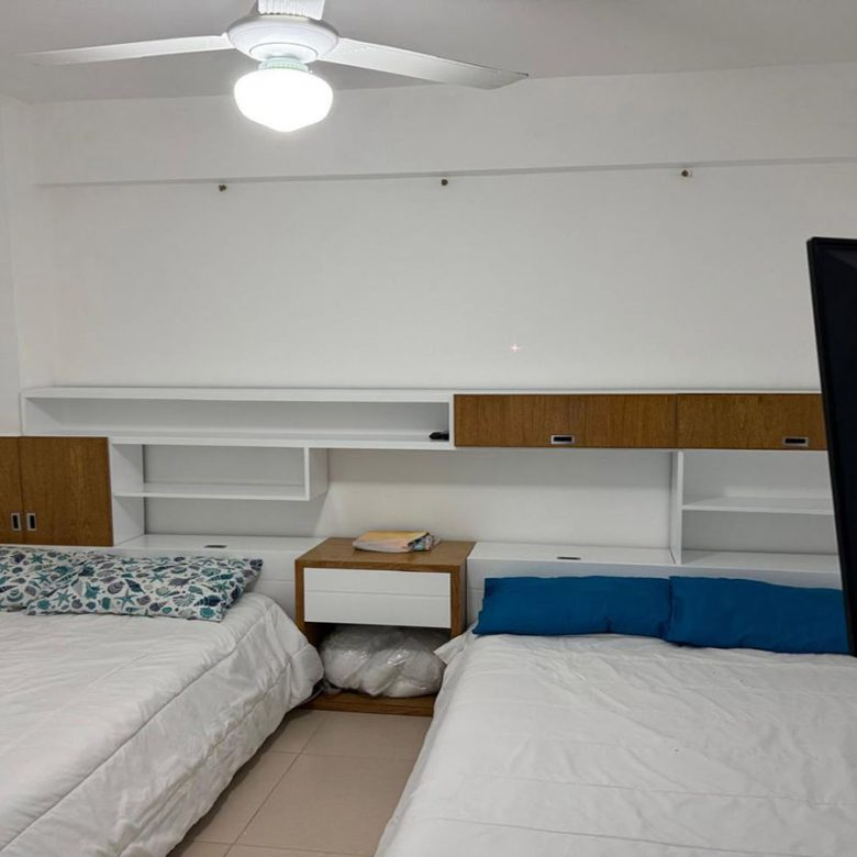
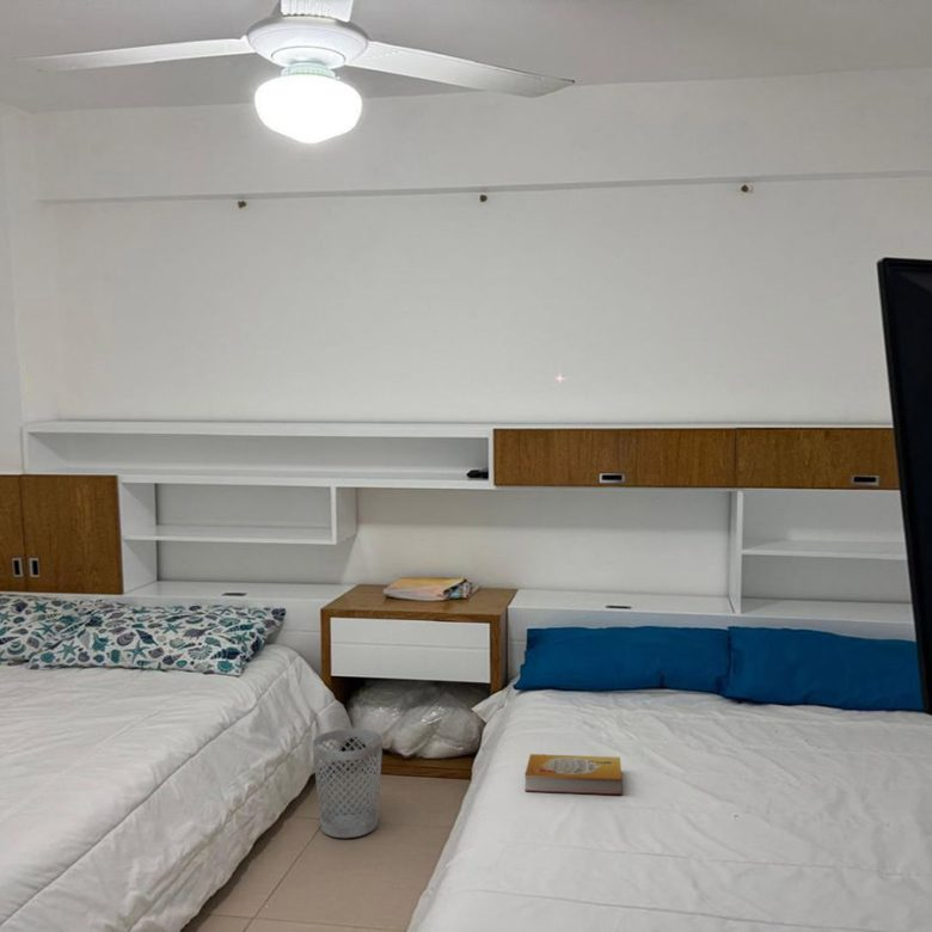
+ book [523,753,624,796]
+ wastebasket [311,728,384,839]
